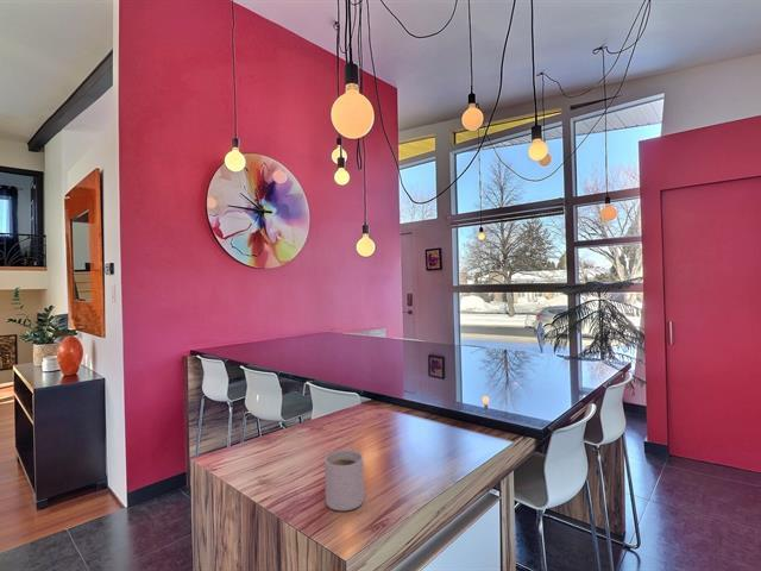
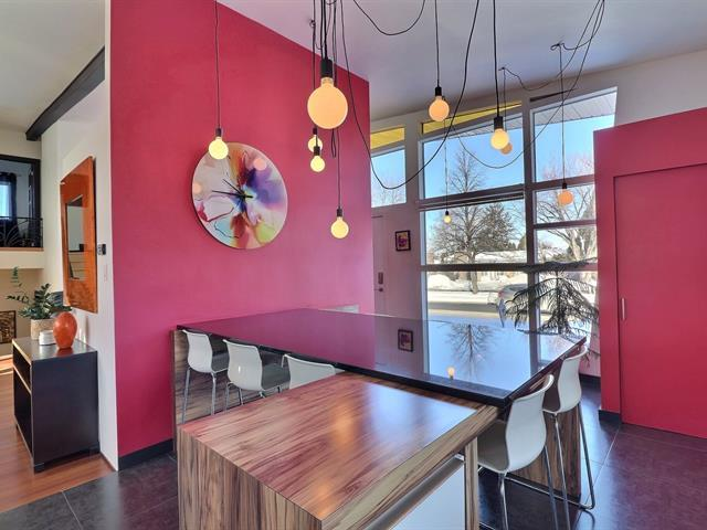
- mug [323,448,365,512]
